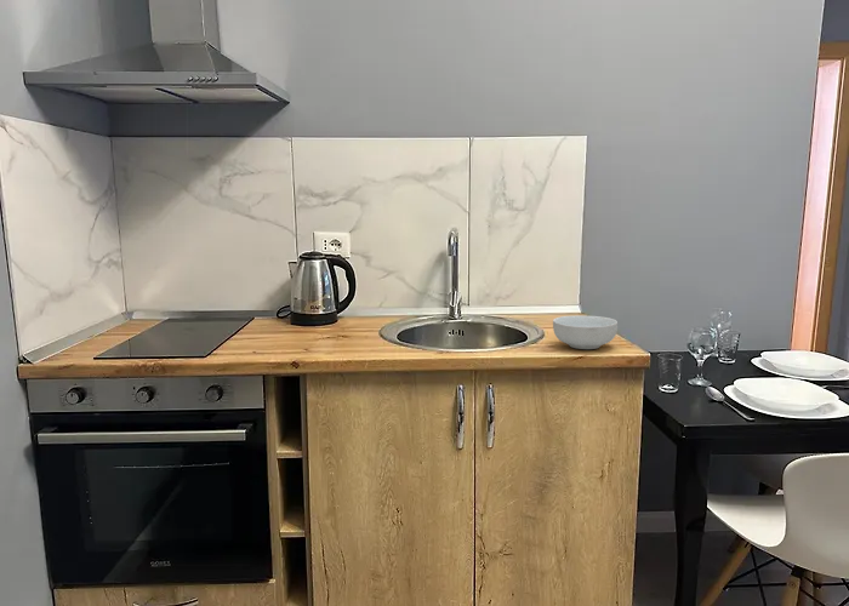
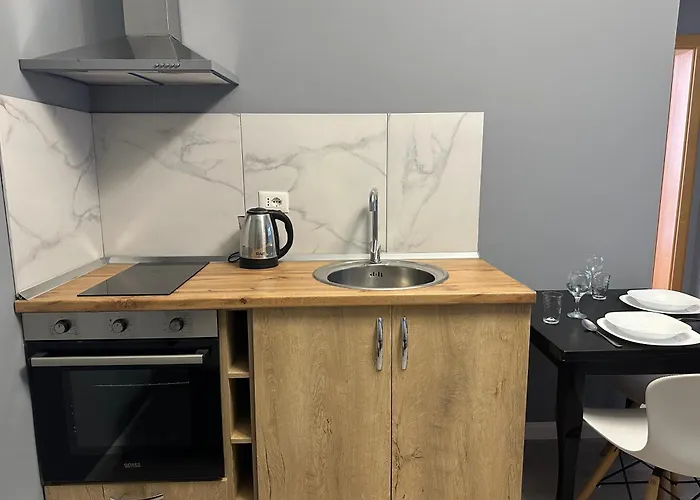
- cereal bowl [552,314,619,350]
